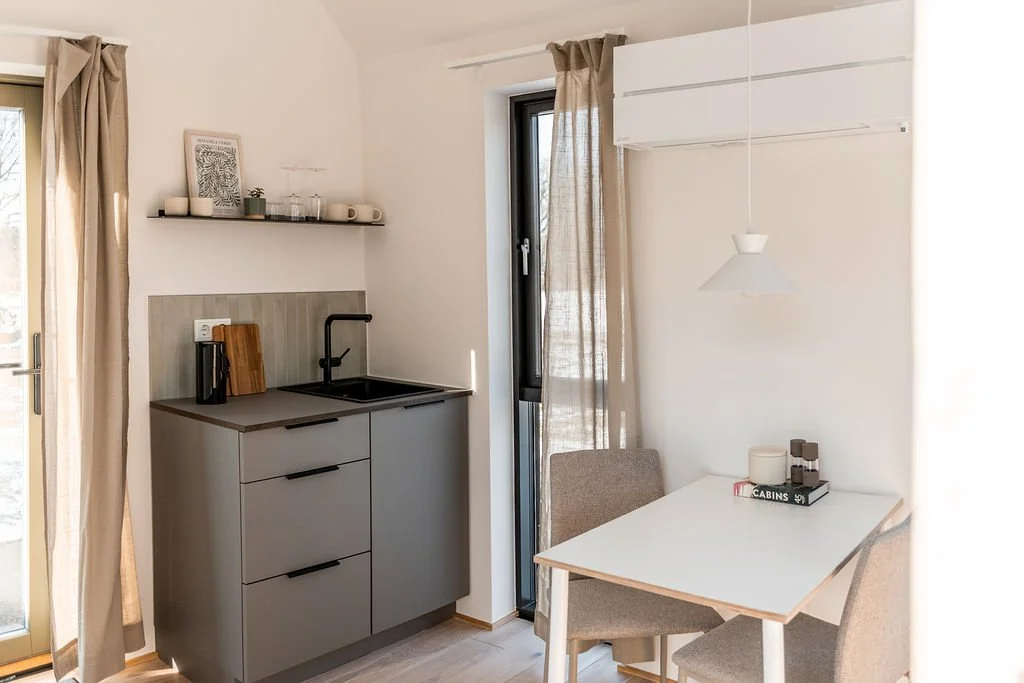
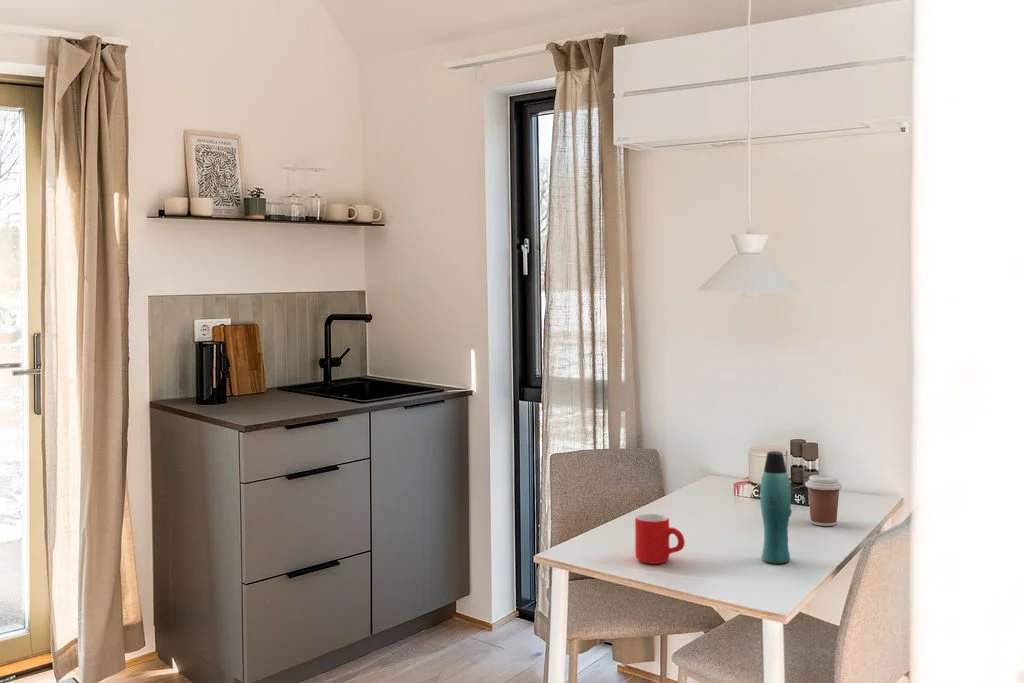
+ mug [634,513,686,565]
+ coffee cup [804,474,843,527]
+ bottle [759,450,793,565]
